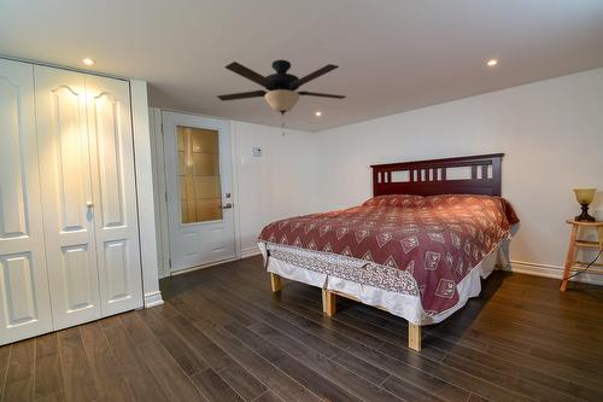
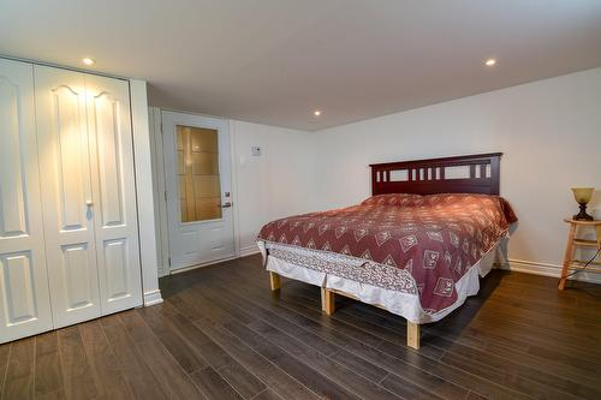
- ceiling fan [216,59,347,136]
